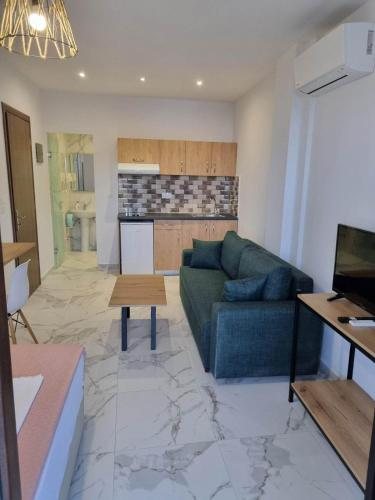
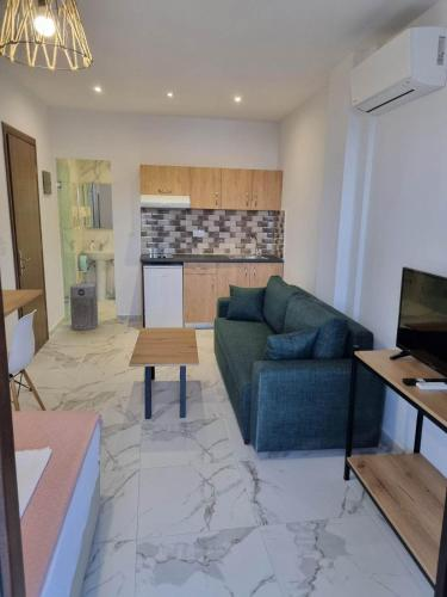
+ air purifier [69,282,99,331]
